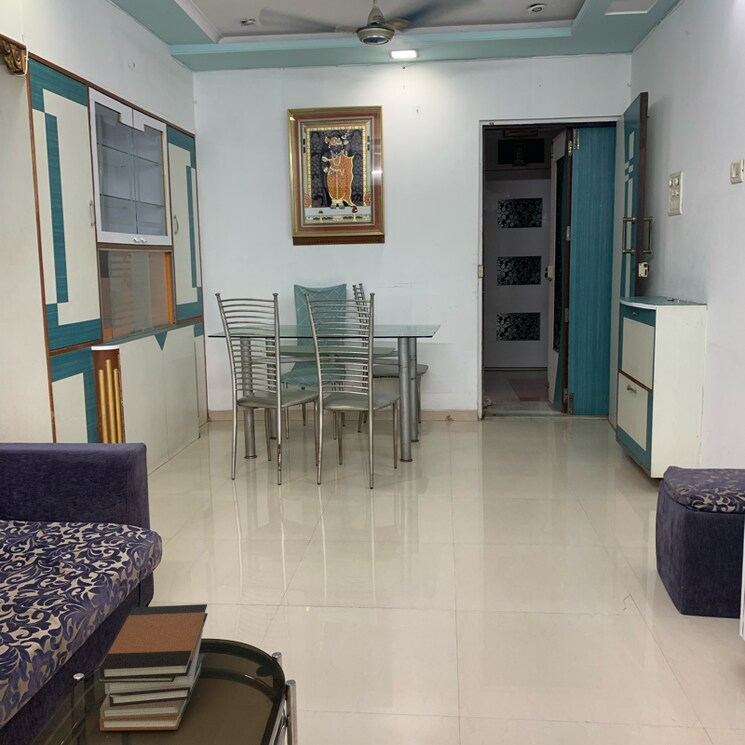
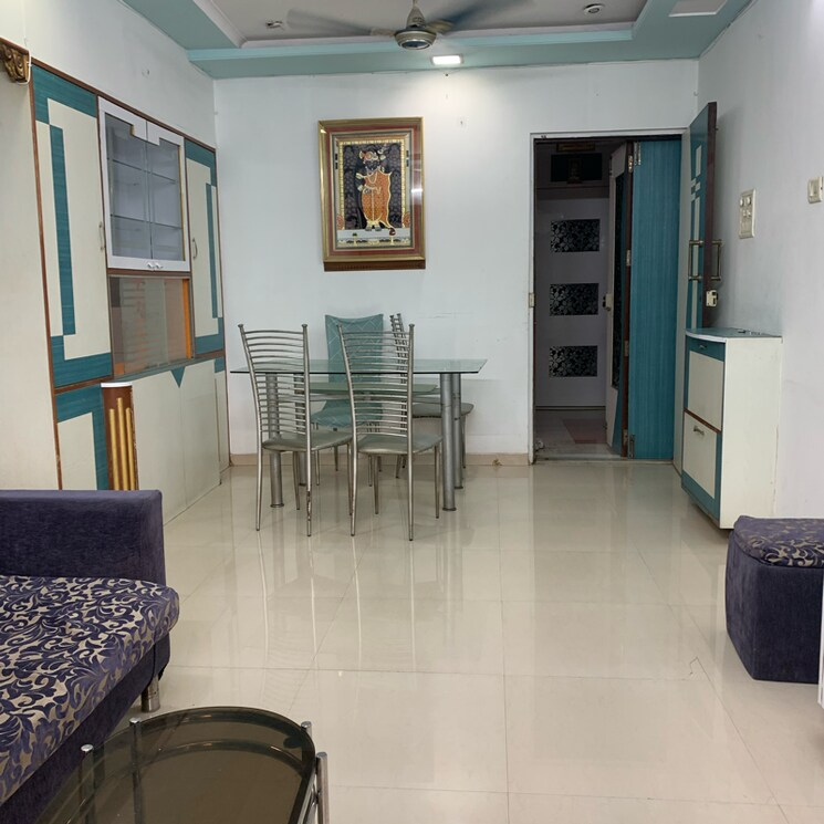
- book stack [94,603,209,732]
